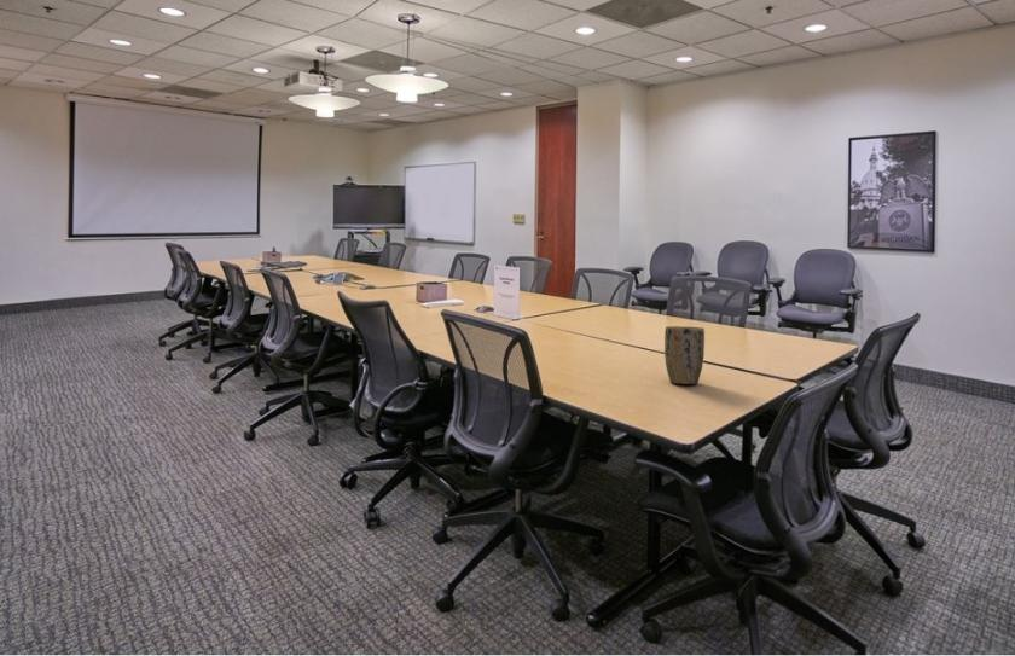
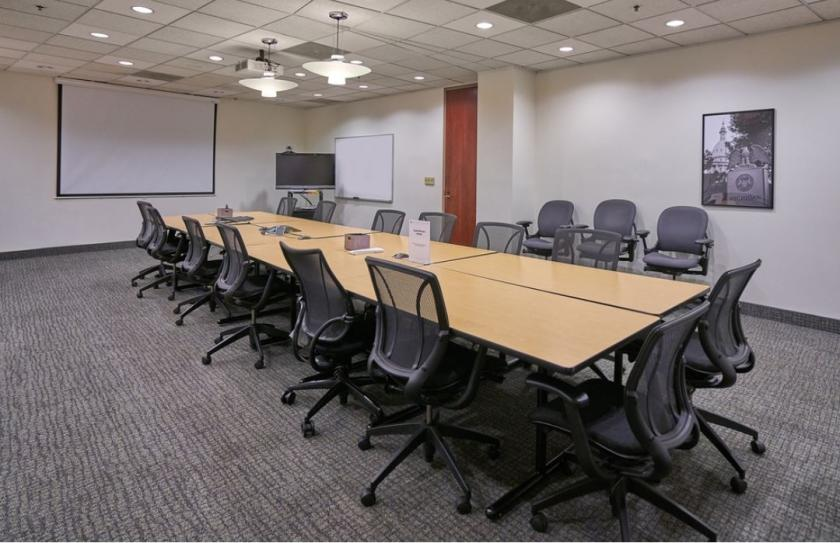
- plant pot [663,325,706,385]
